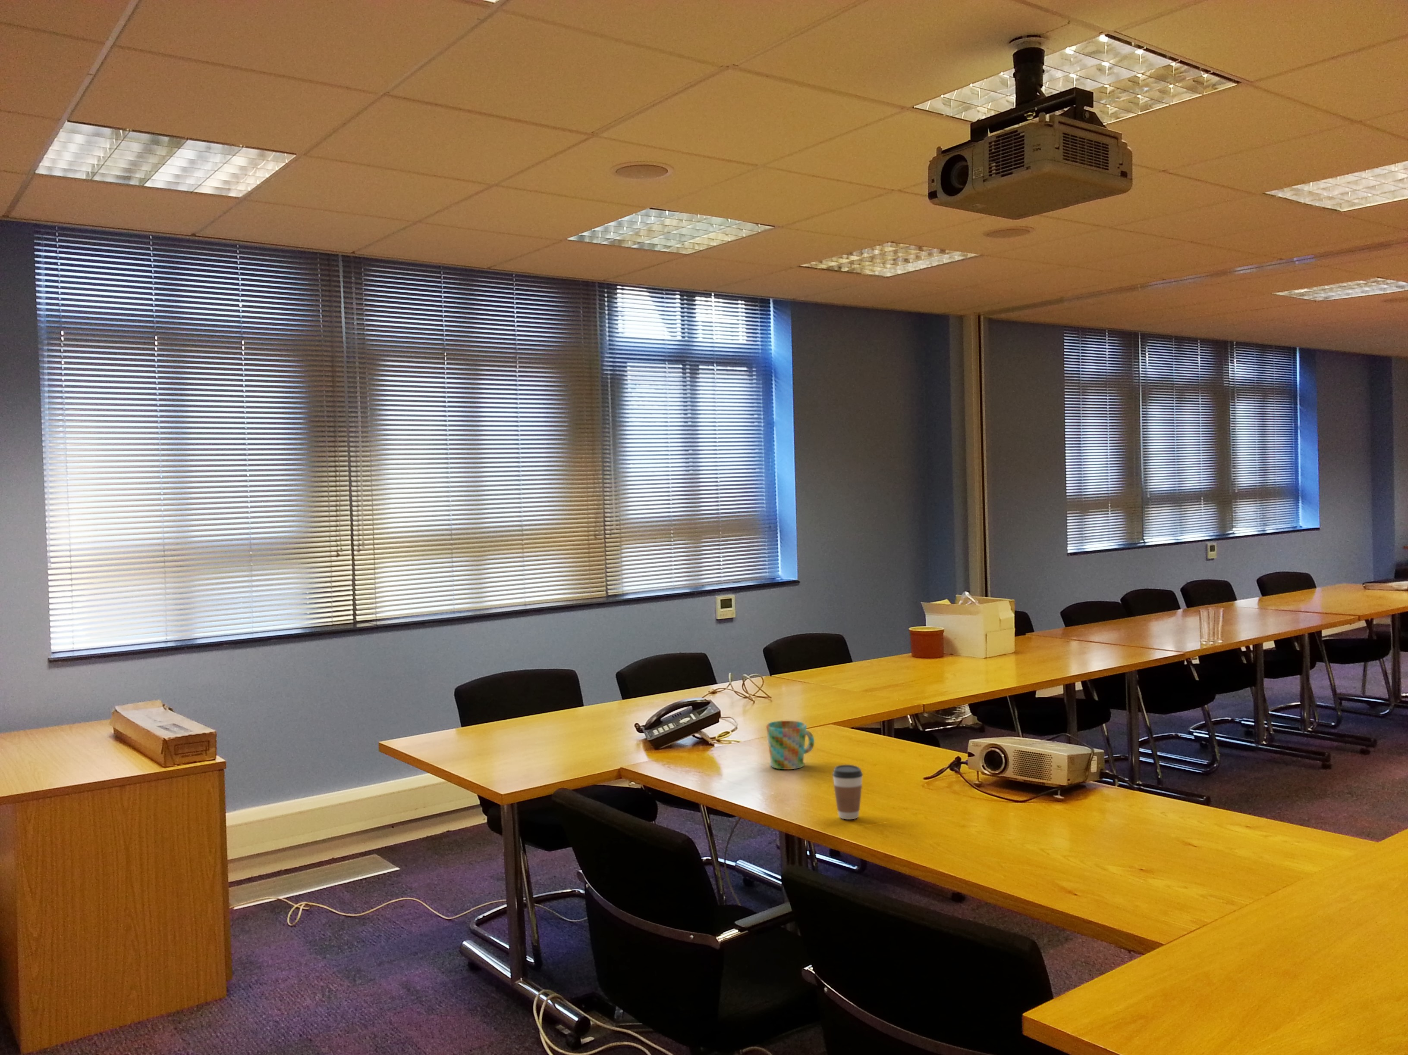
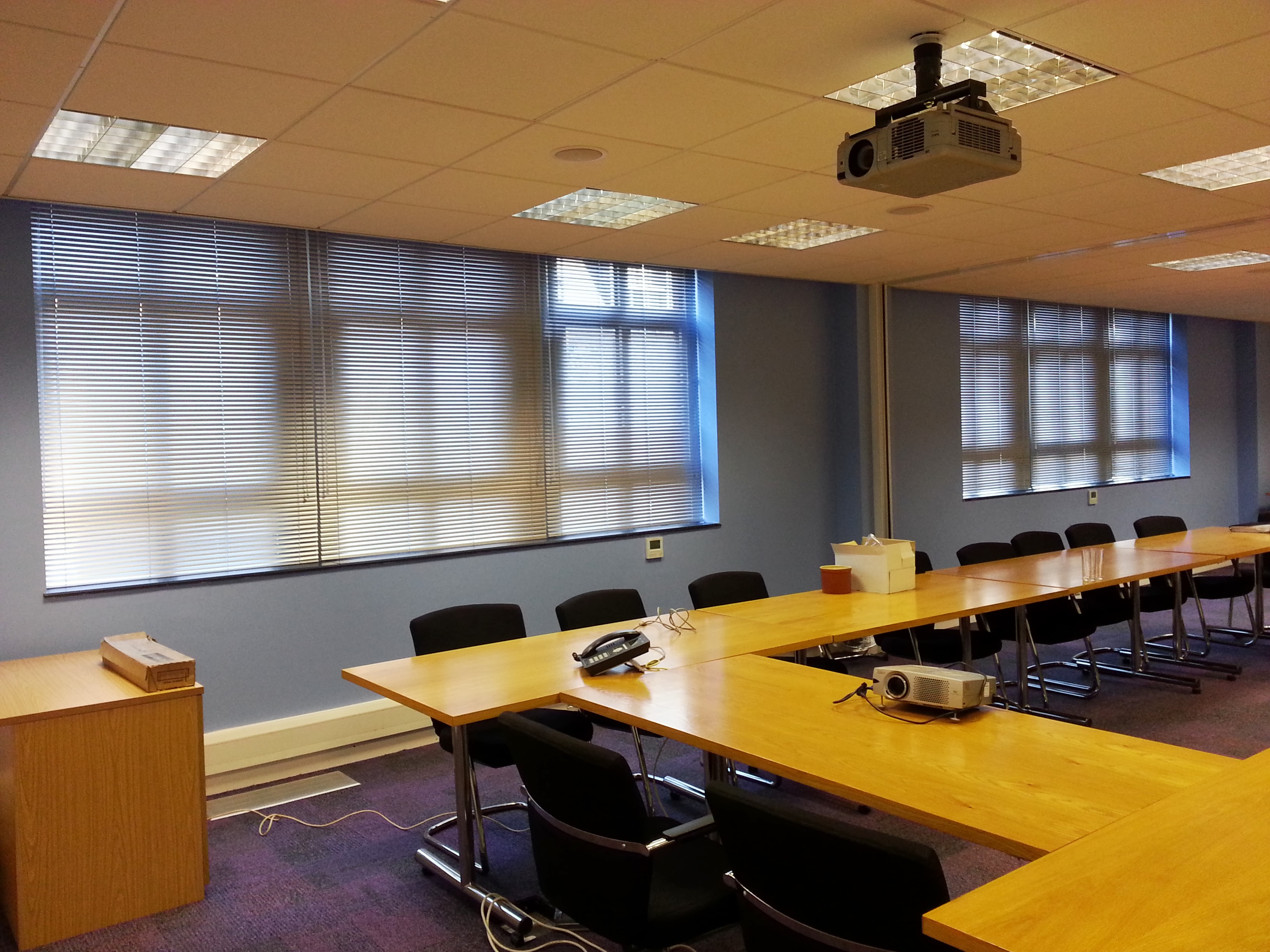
- coffee cup [833,765,864,820]
- mug [766,720,815,770]
